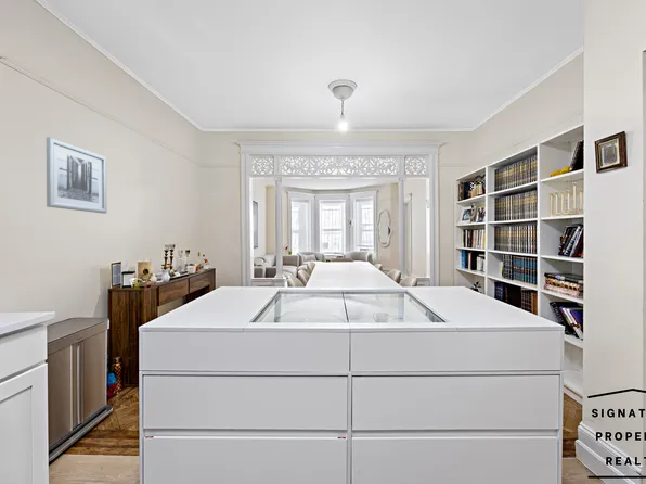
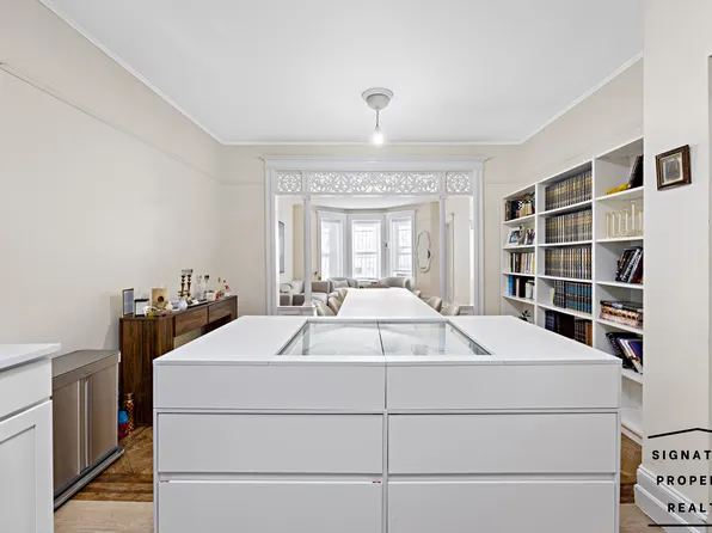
- wall art [46,136,107,215]
